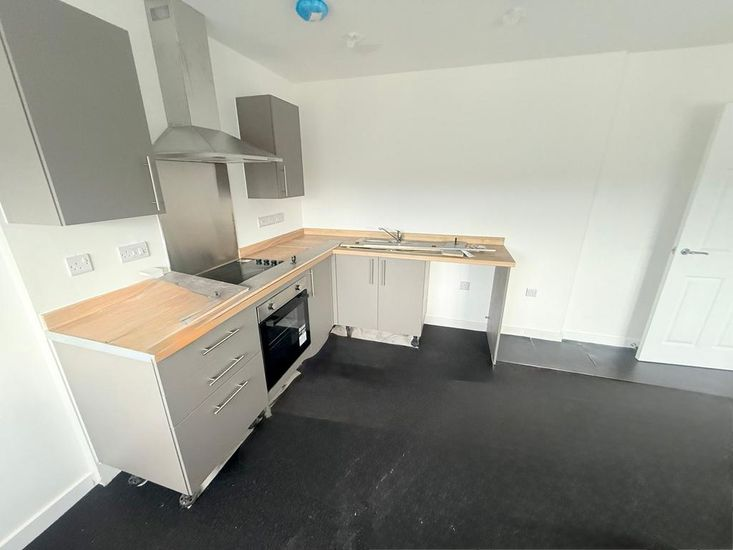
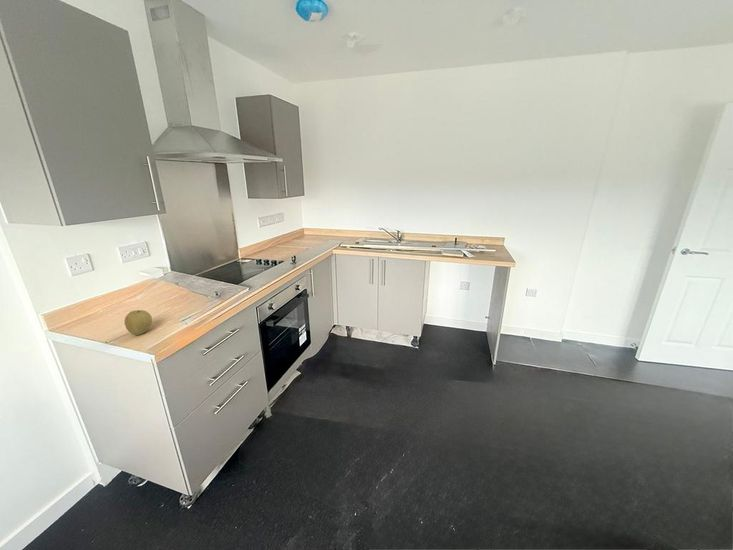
+ fruit [124,309,153,336]
